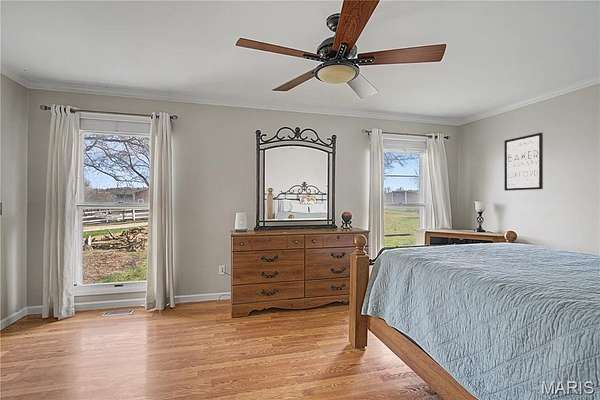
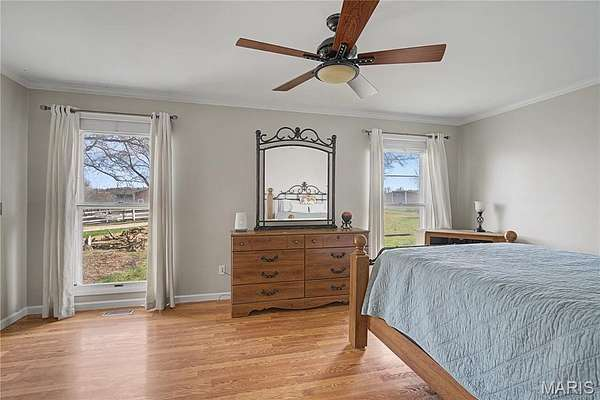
- wall art [504,132,544,191]
